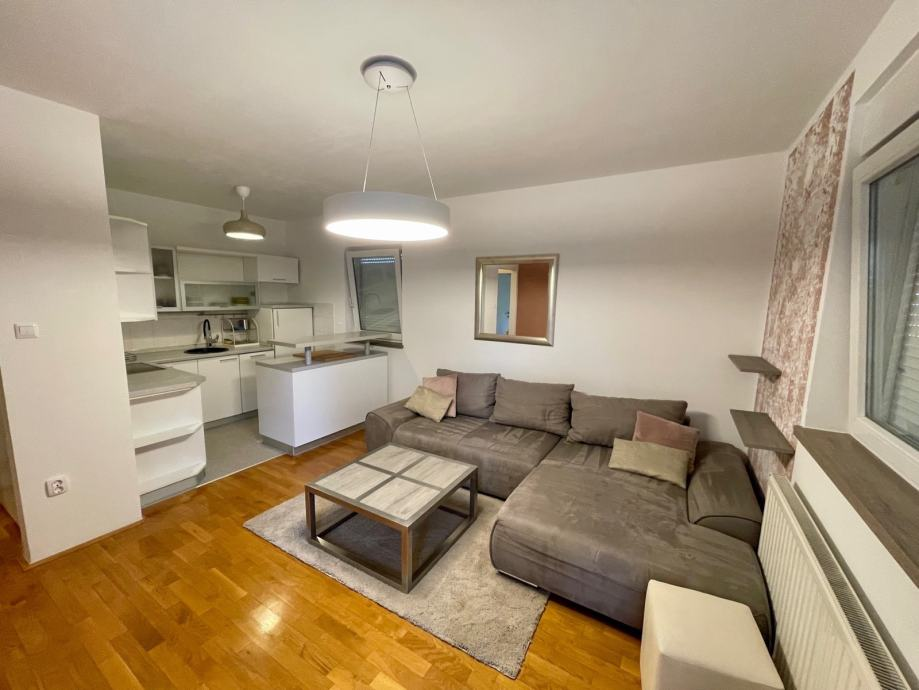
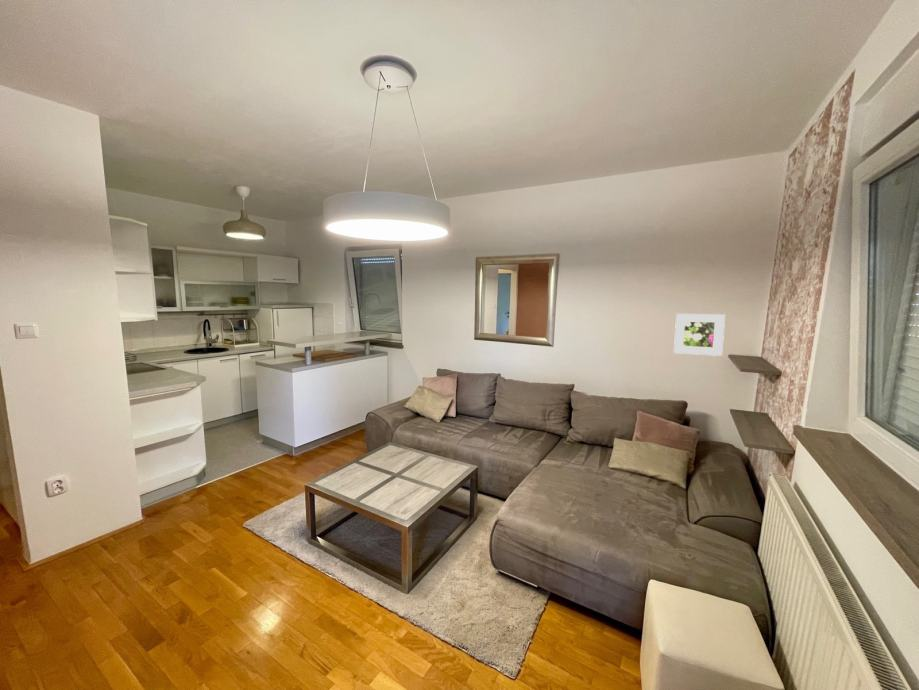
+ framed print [673,313,726,357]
